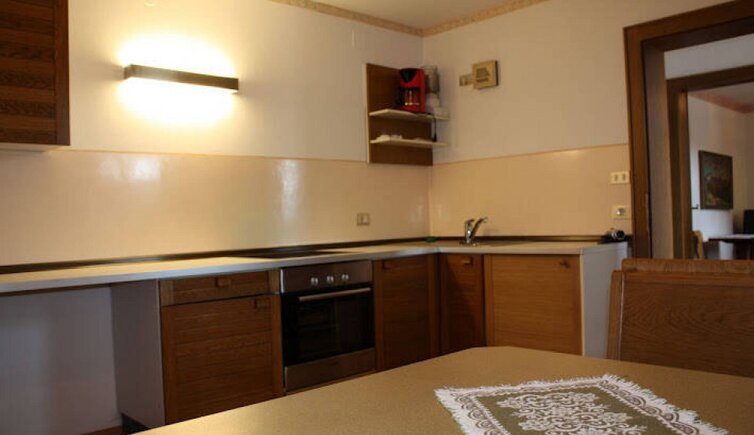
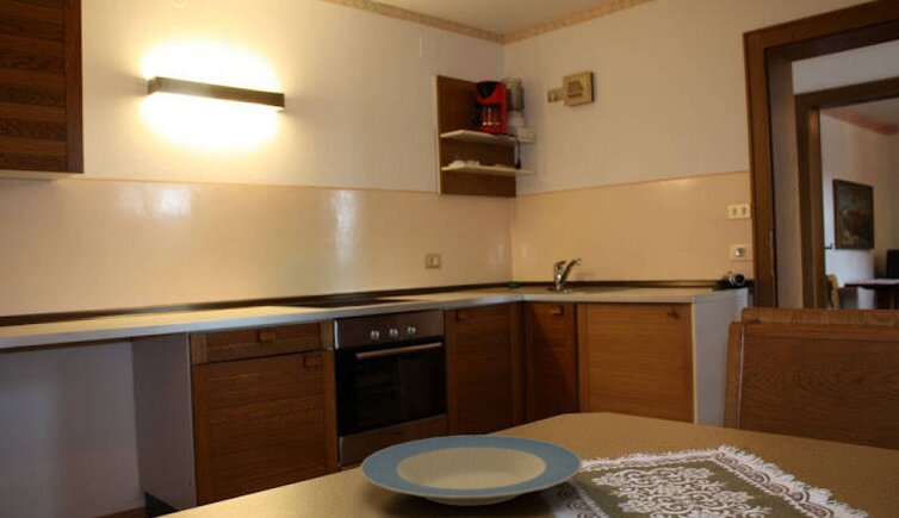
+ plate [359,433,584,507]
